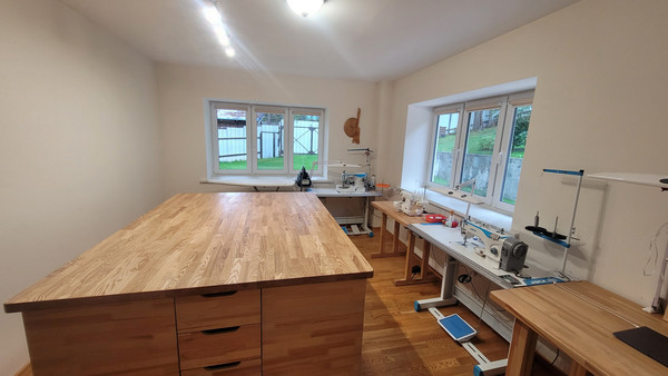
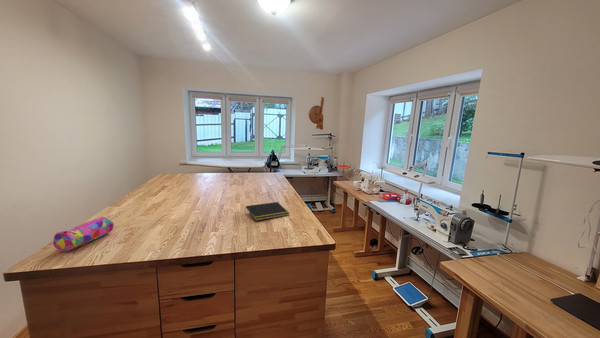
+ notepad [244,201,290,222]
+ pencil case [52,216,115,252]
